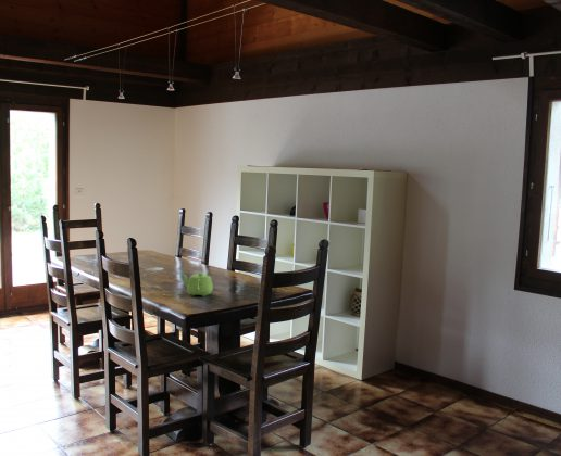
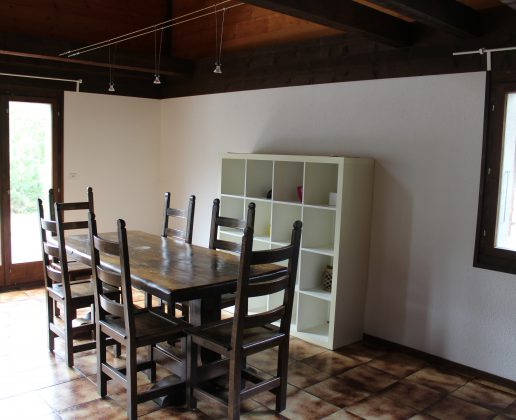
- teapot [180,271,214,297]
